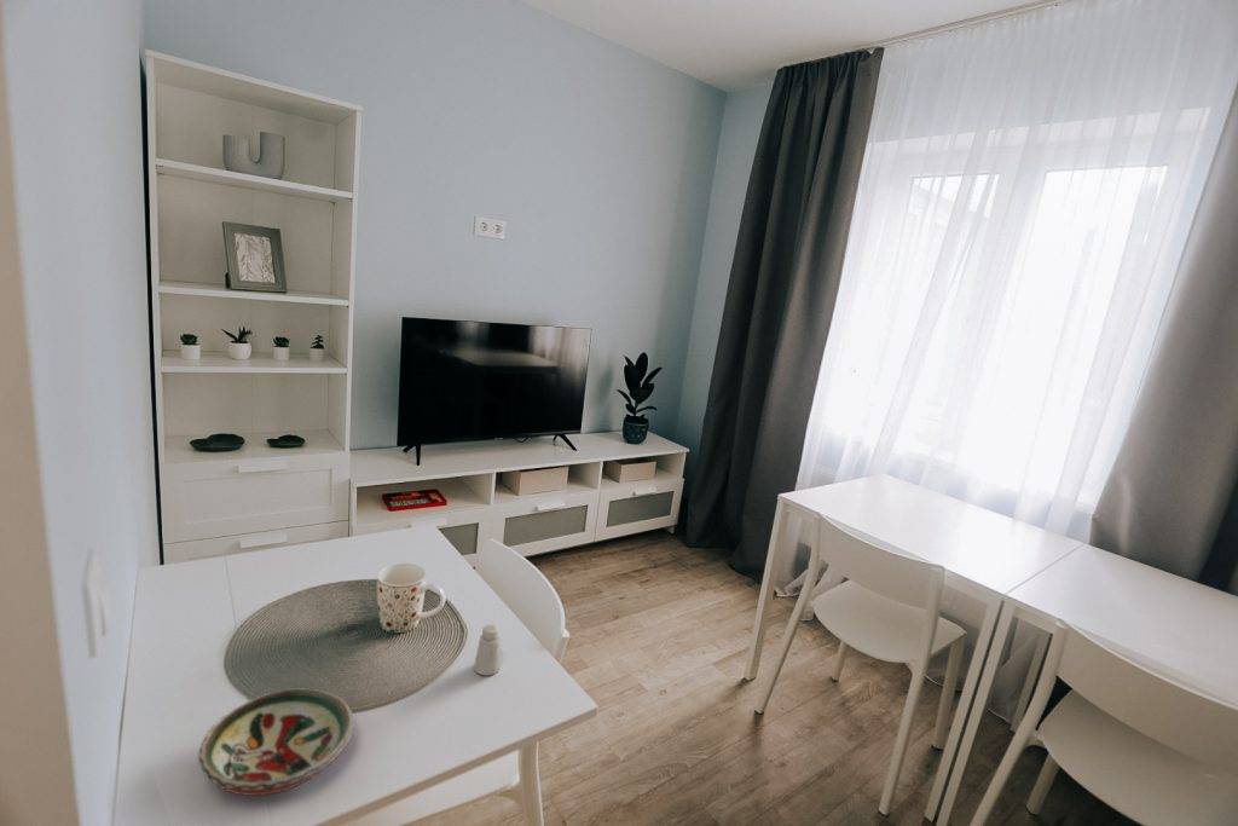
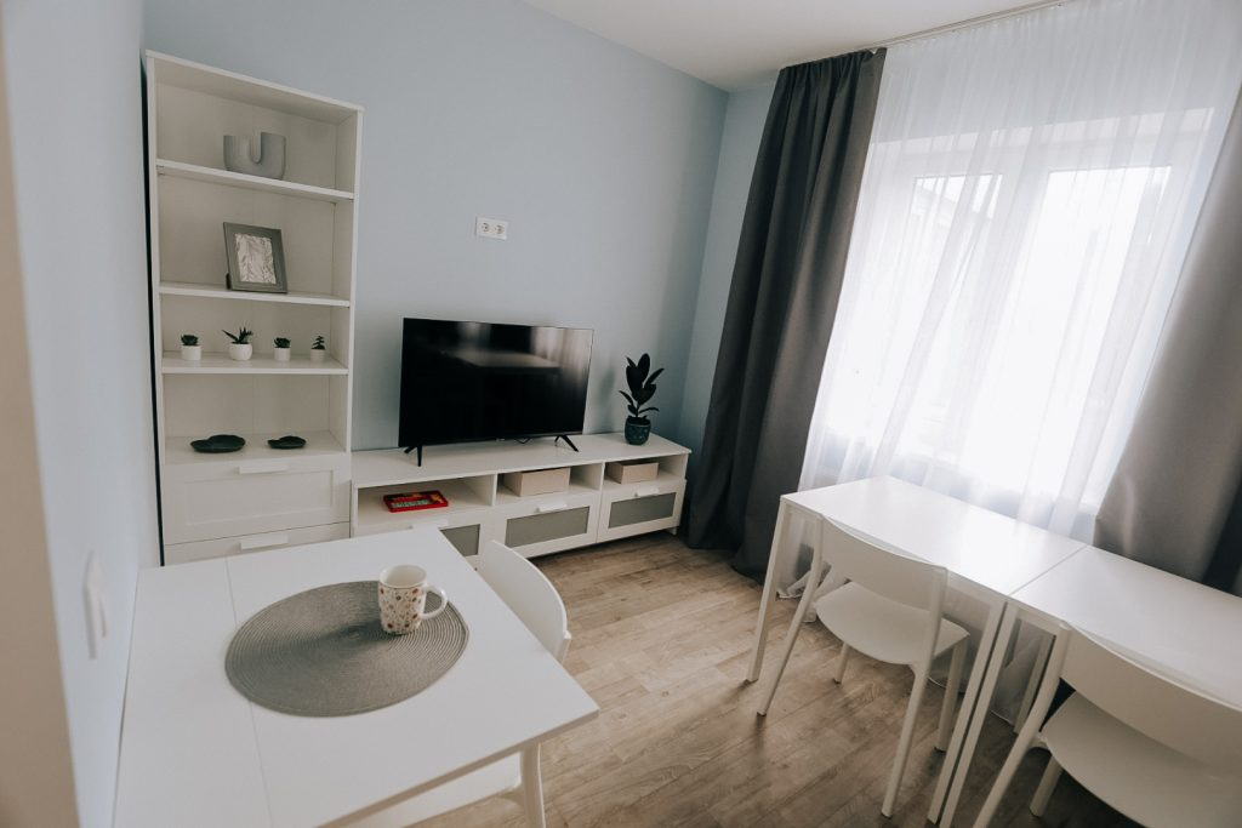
- decorative bowl [197,688,355,797]
- saltshaker [473,623,501,676]
